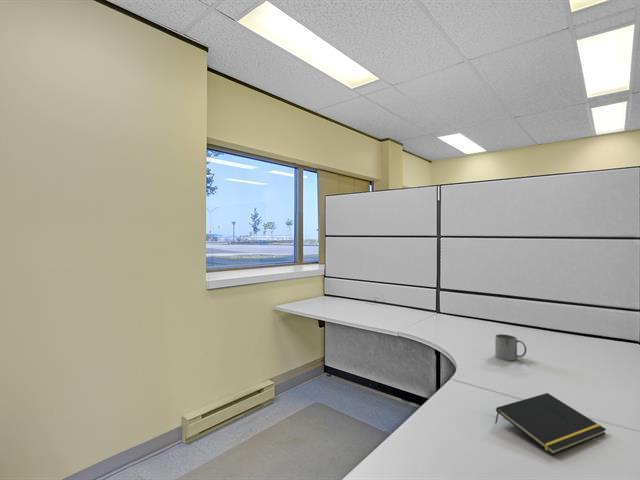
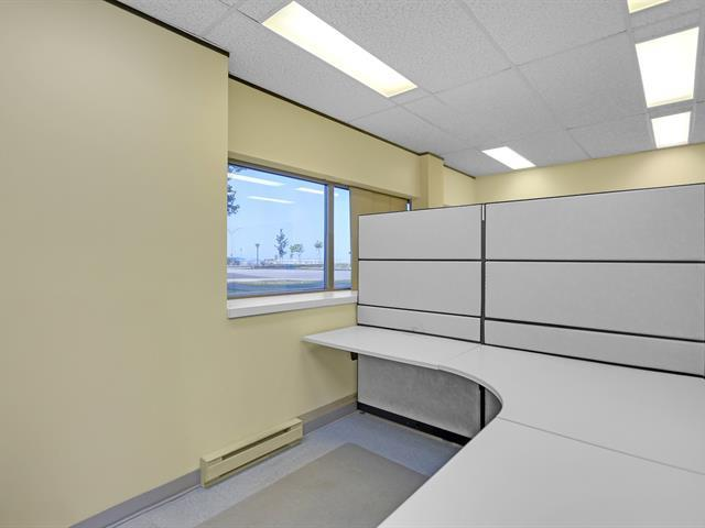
- mug [494,333,527,362]
- notepad [494,392,607,456]
